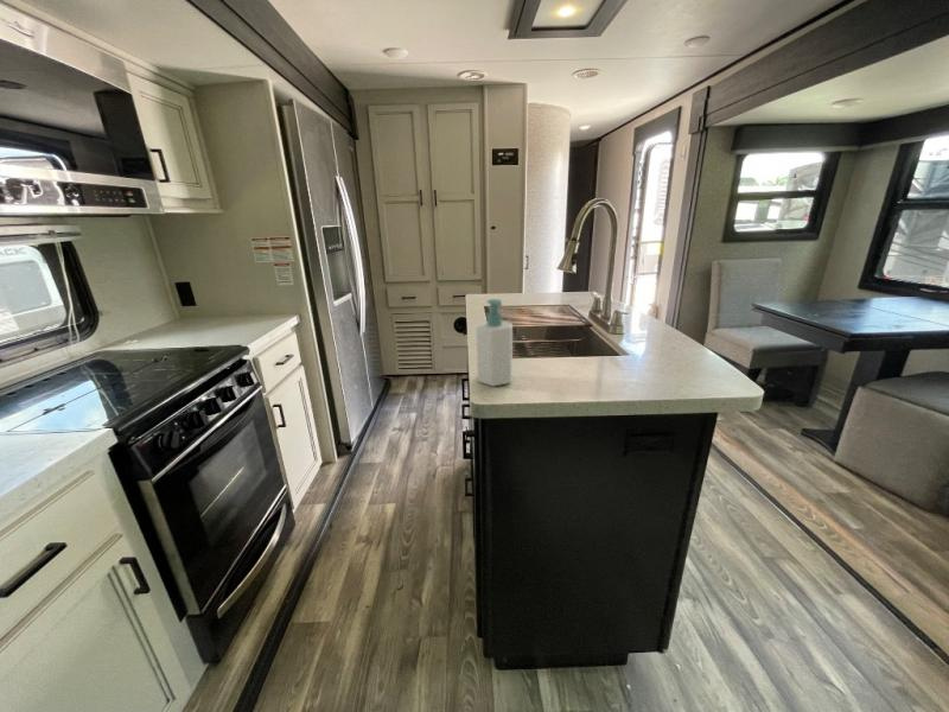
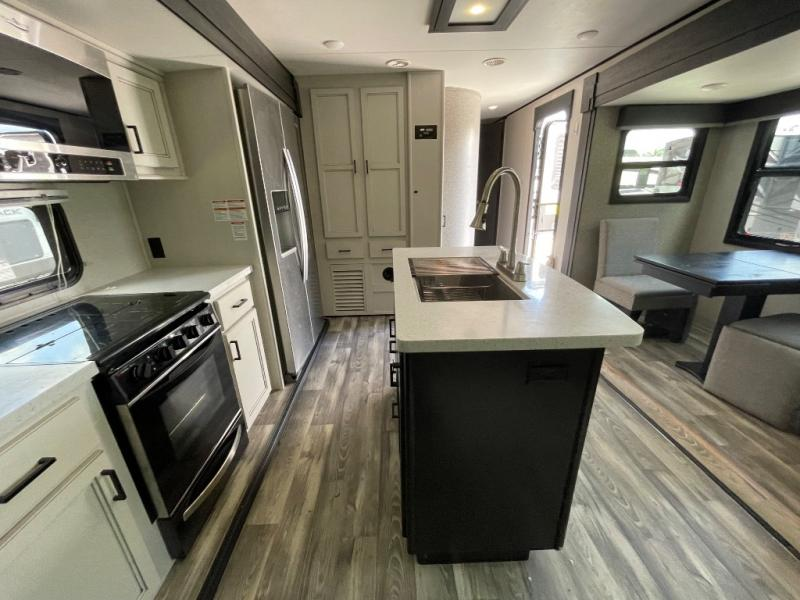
- soap bottle [474,298,514,387]
